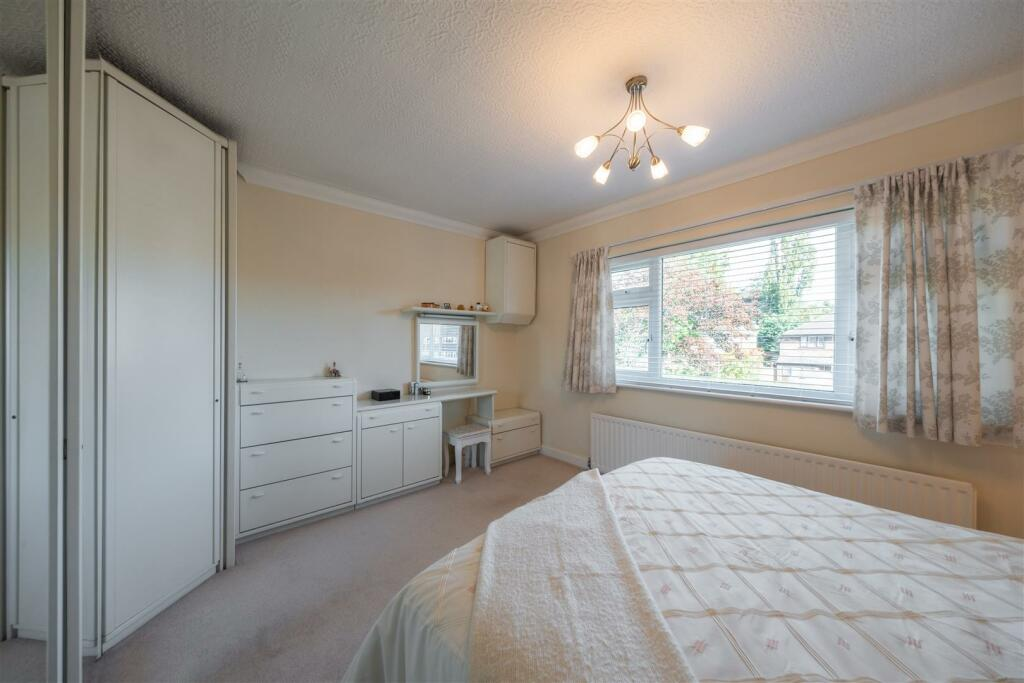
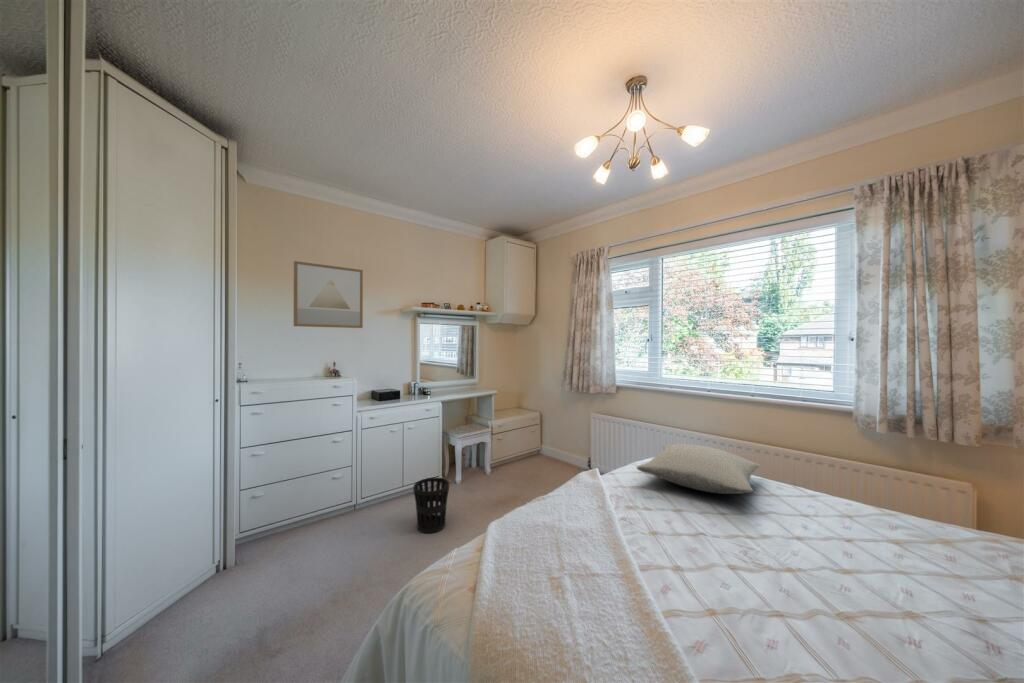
+ pillow [635,443,761,495]
+ wall art [292,260,364,329]
+ wastebasket [412,477,450,534]
